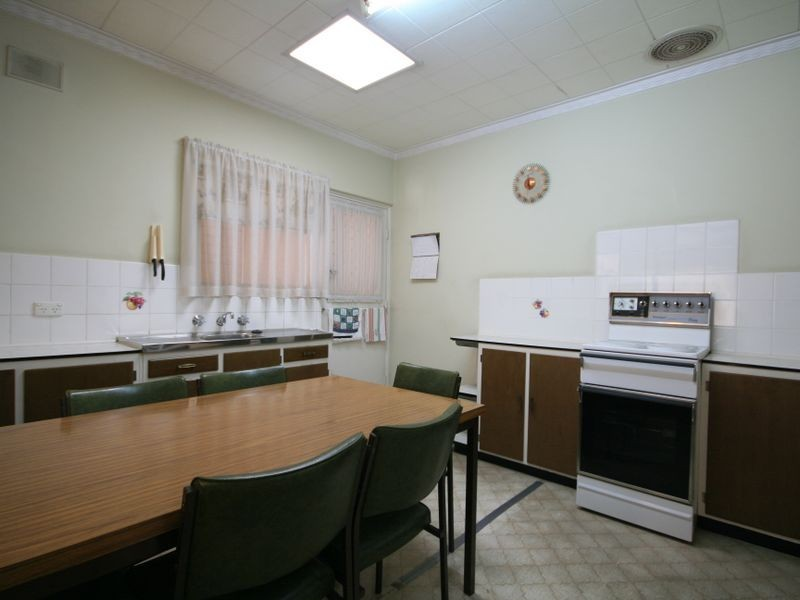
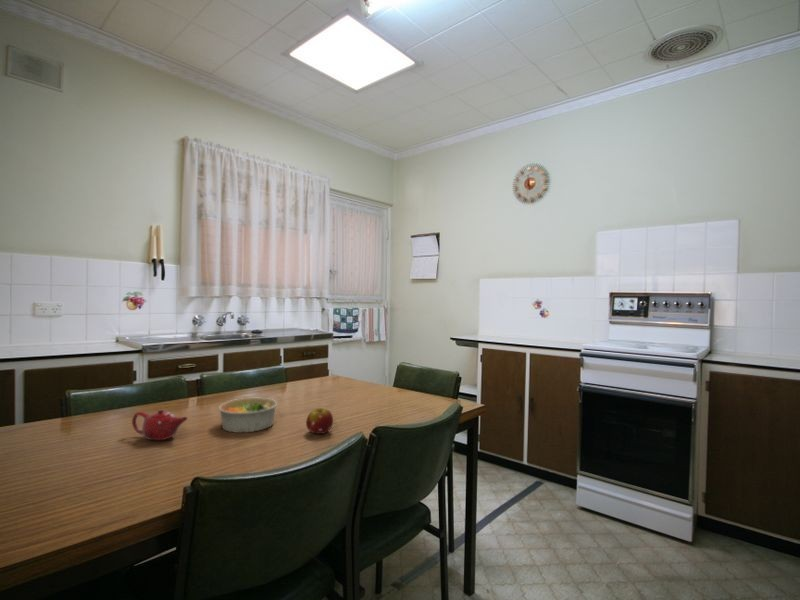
+ fruit [305,407,334,435]
+ bowl [218,397,278,434]
+ teapot [131,408,189,441]
